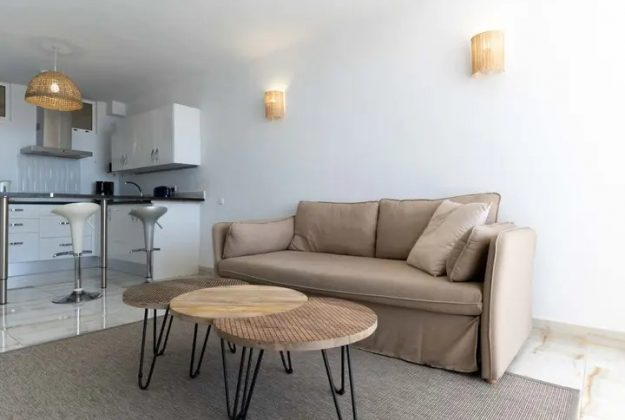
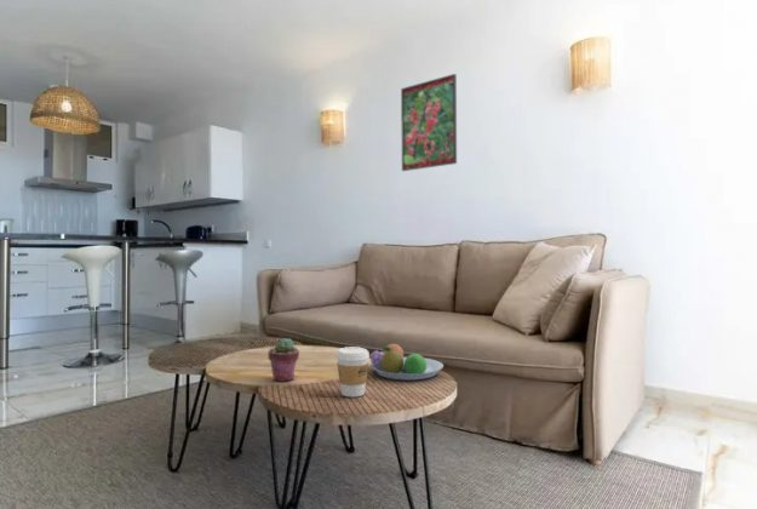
+ fruit bowl [369,342,445,381]
+ potted succulent [266,337,300,383]
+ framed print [400,73,458,172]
+ coffee cup [336,345,371,398]
